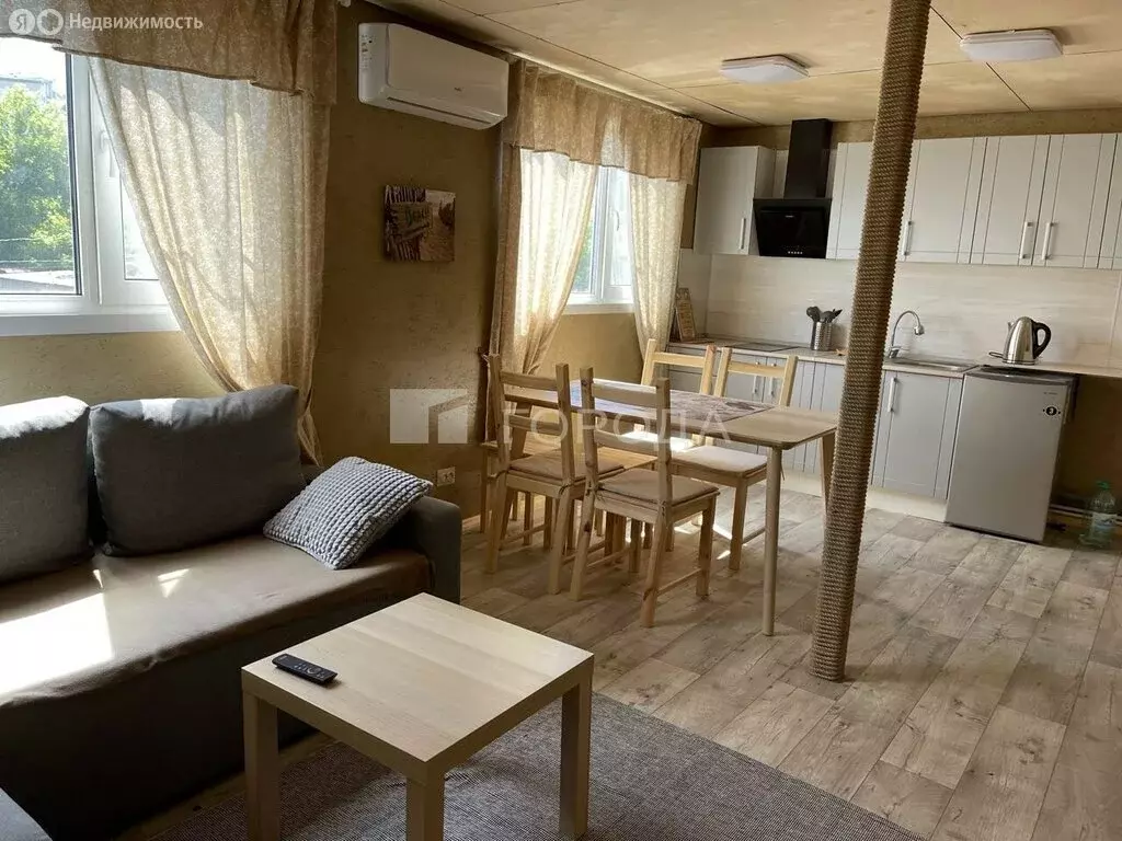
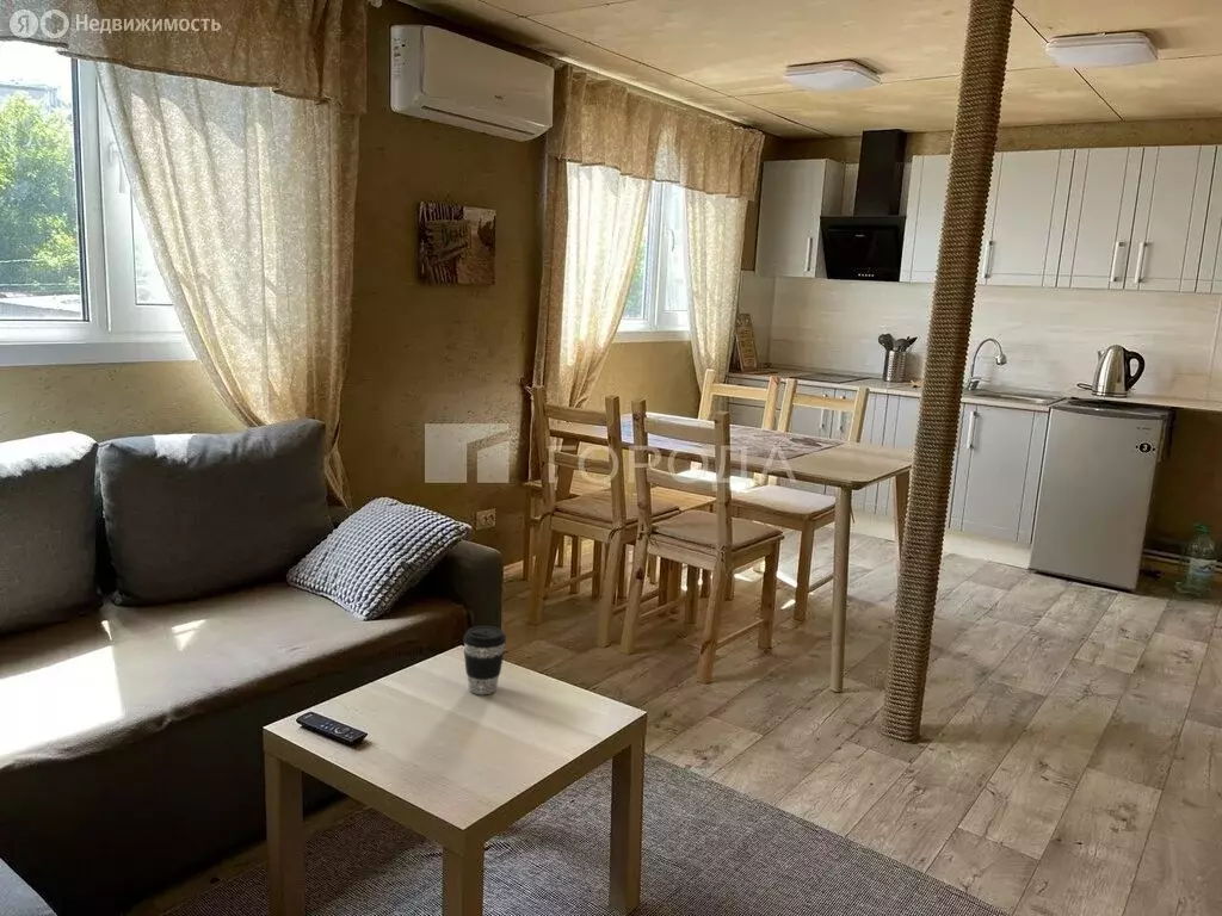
+ coffee cup [462,625,507,695]
